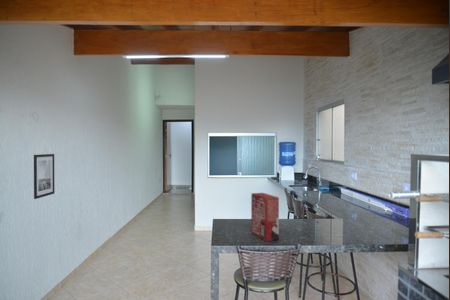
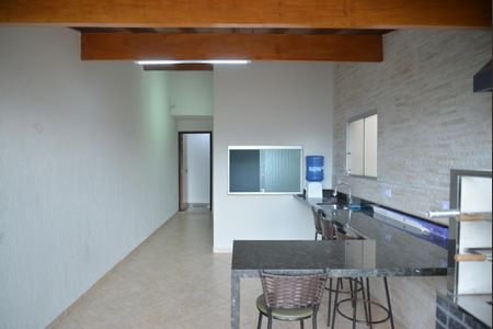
- cereal box [250,192,280,243]
- wall art [33,153,55,200]
